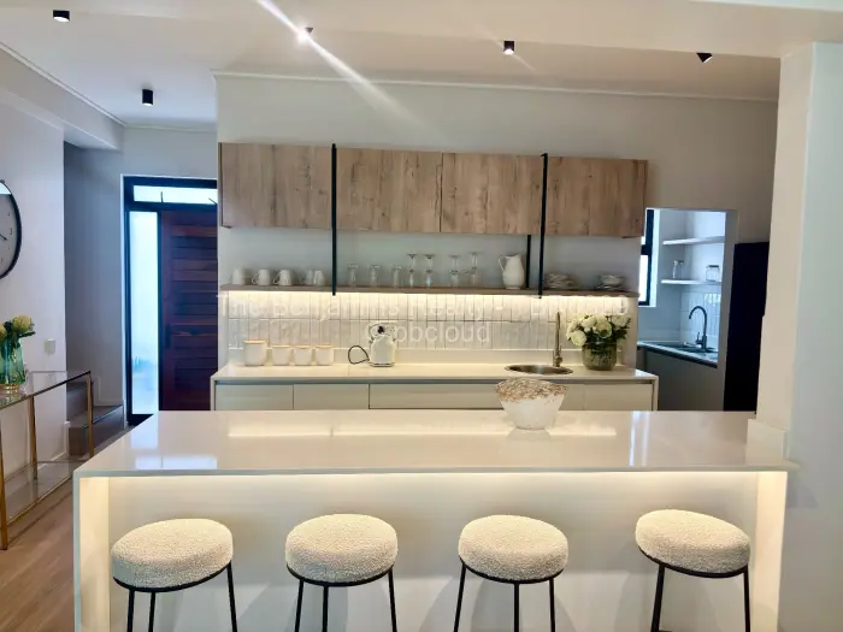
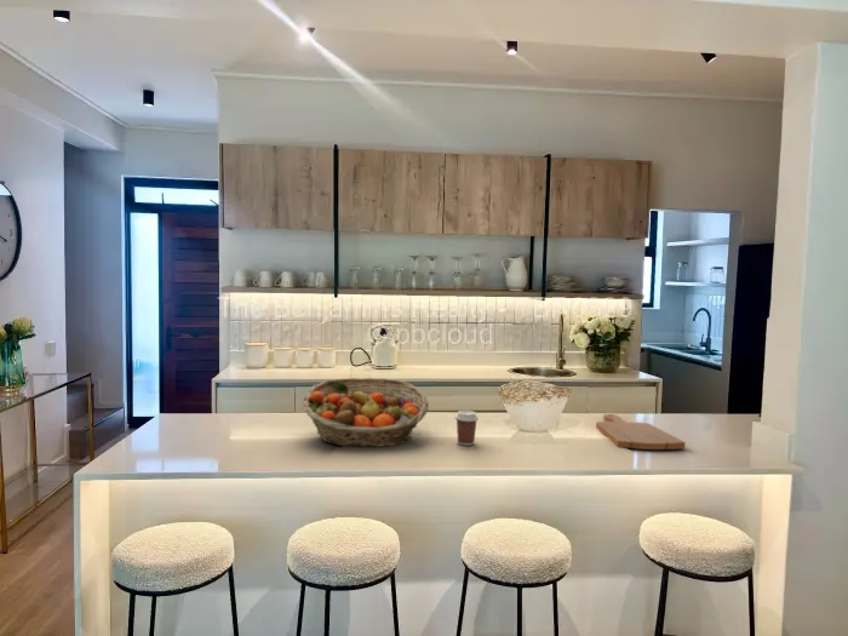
+ cutting board [595,413,687,451]
+ fruit basket [302,377,430,448]
+ coffee cup [454,409,480,447]
